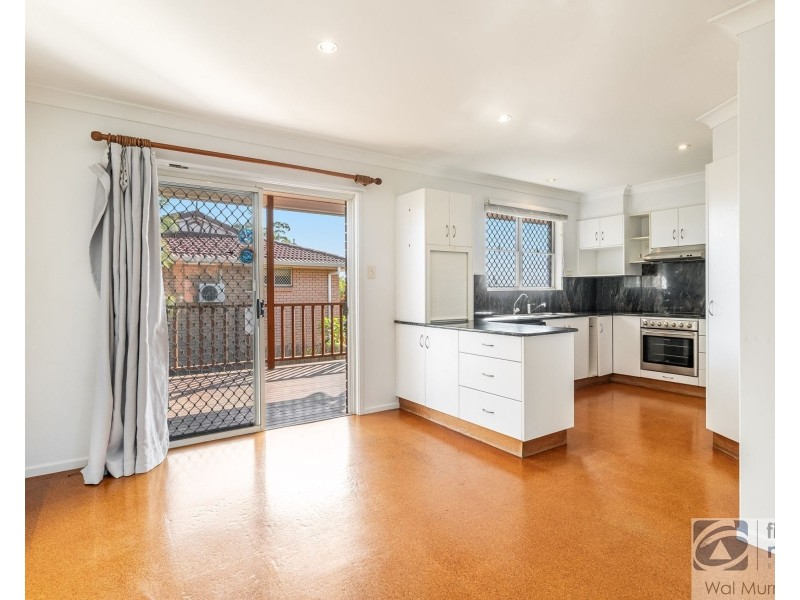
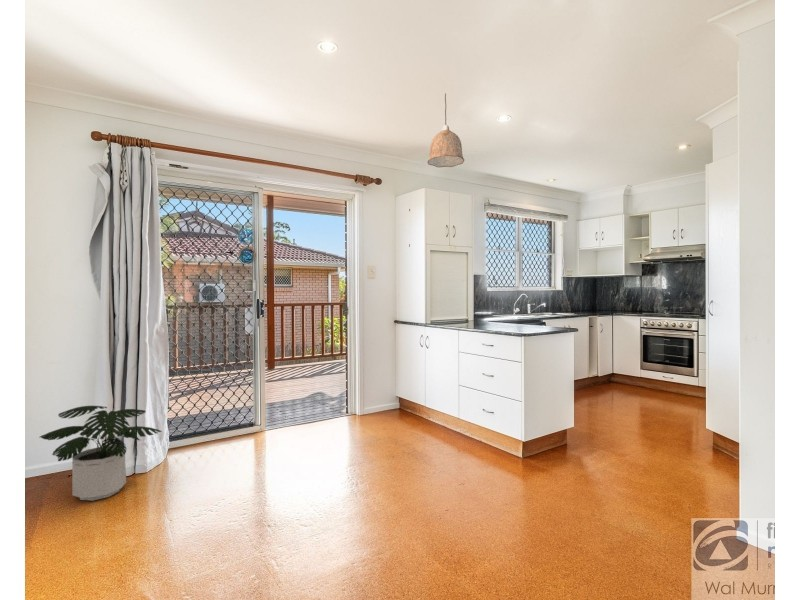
+ potted plant [38,405,163,502]
+ pendant lamp [427,92,465,168]
